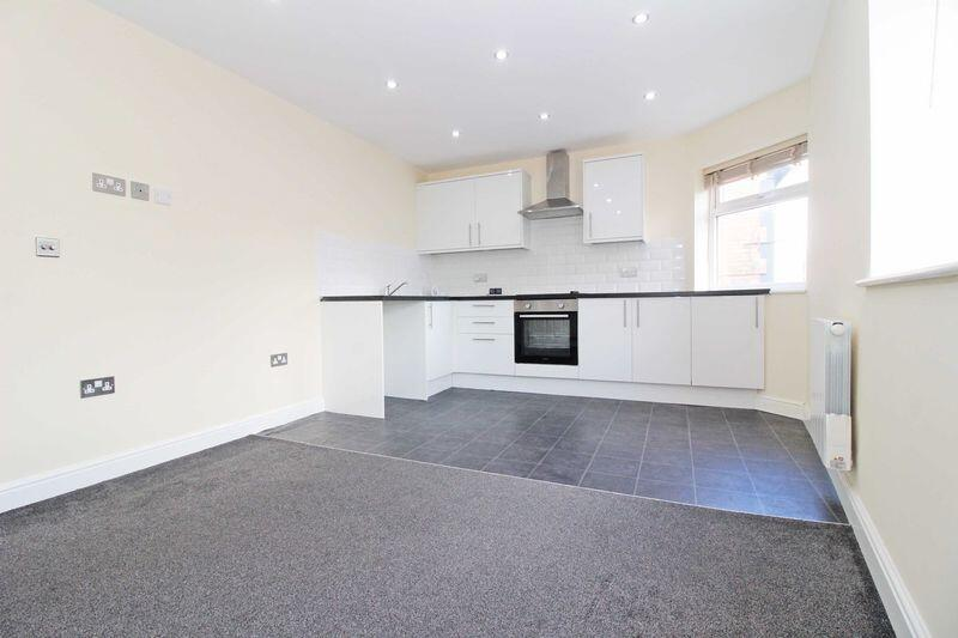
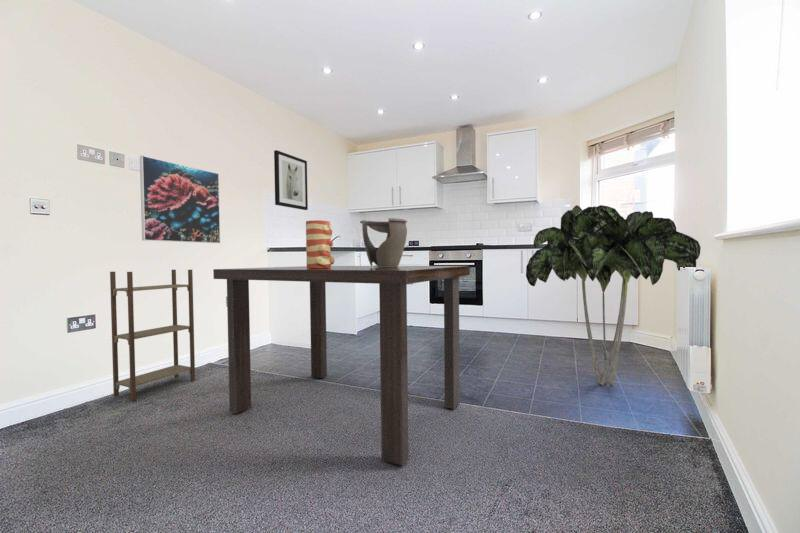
+ shelving unit [109,269,196,402]
+ indoor plant [525,204,702,388]
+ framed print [139,155,221,244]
+ decorative bowl [359,217,409,267]
+ vase [305,219,335,269]
+ wall art [273,149,309,211]
+ dining table [212,265,471,467]
